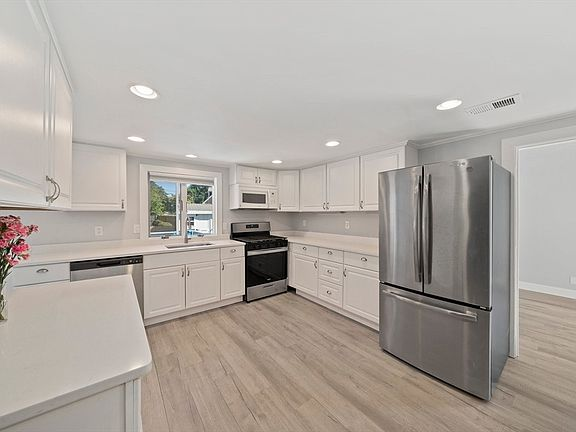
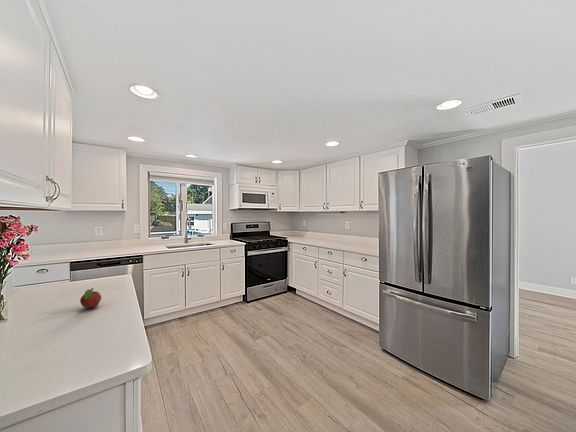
+ fruit [79,287,102,310]
